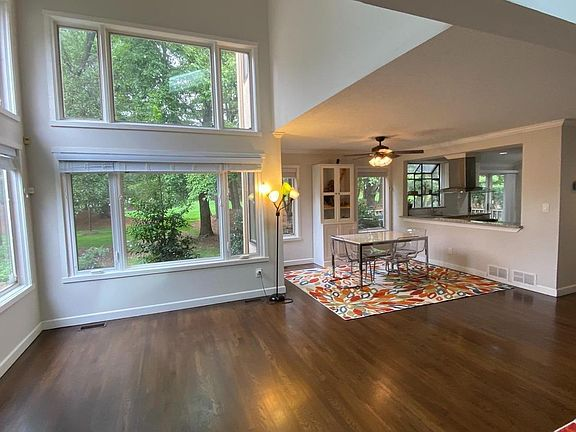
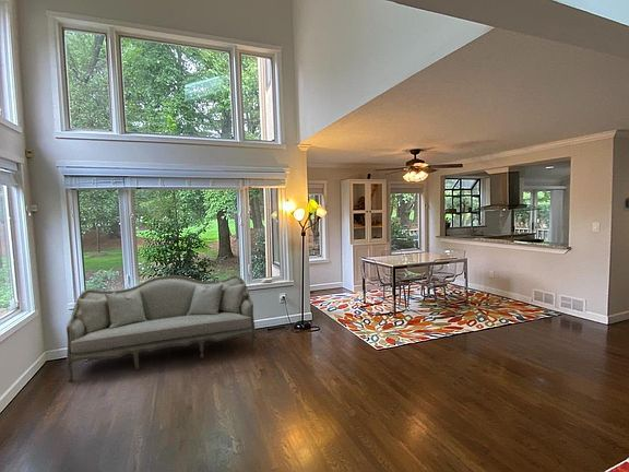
+ sofa [66,274,257,382]
